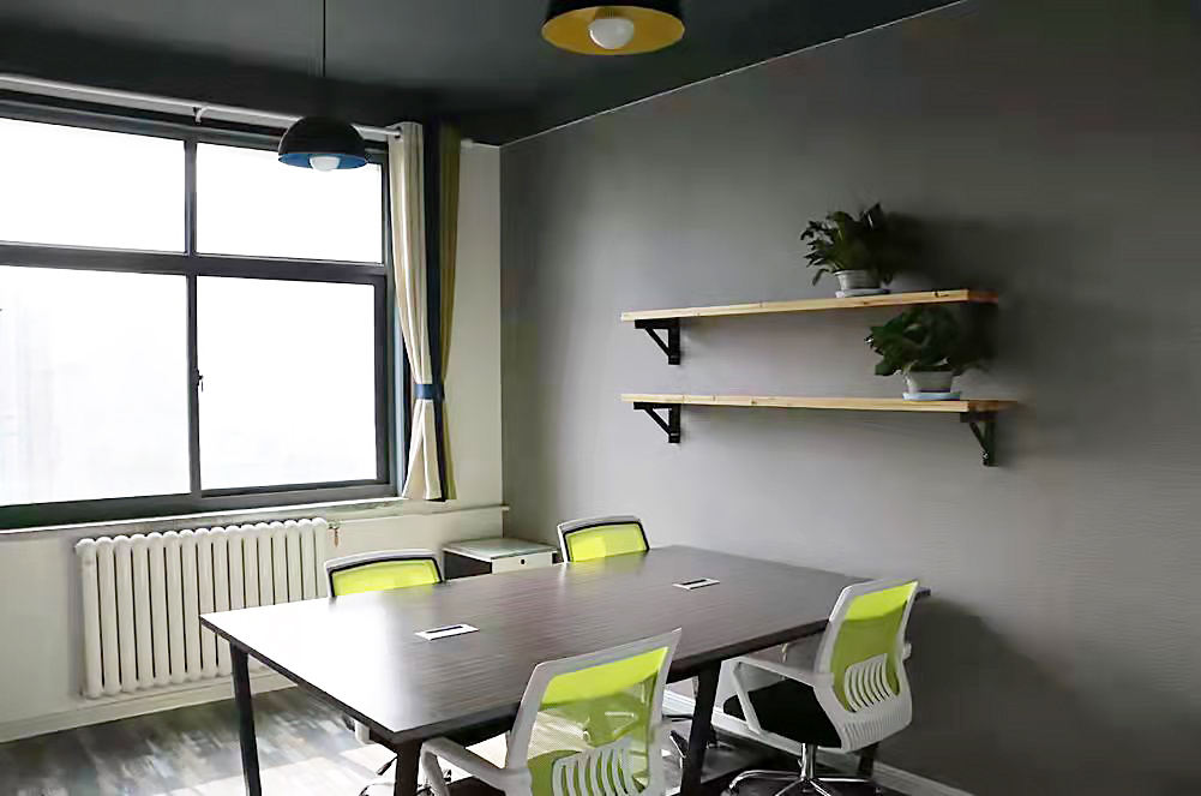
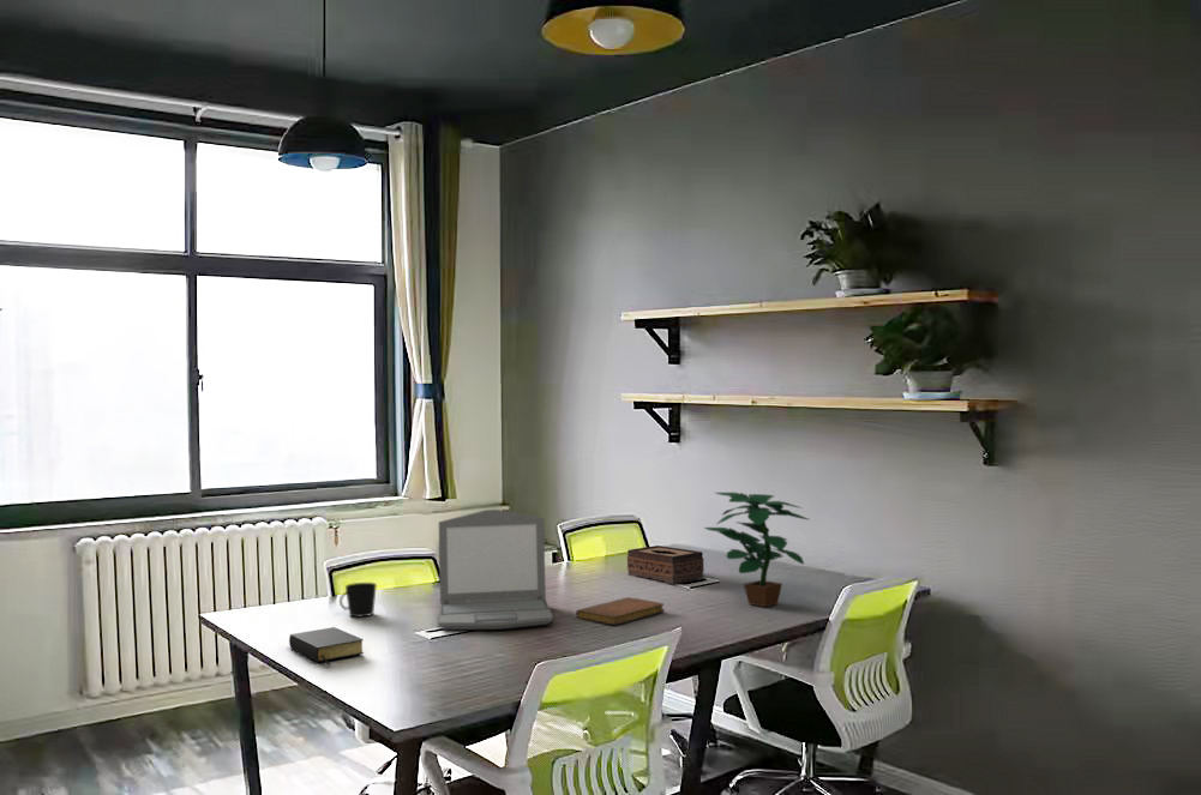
+ notebook [575,596,666,626]
+ laptop [437,508,554,631]
+ potted plant [703,492,811,608]
+ bible [288,626,365,667]
+ tissue box [626,544,705,585]
+ cup [338,582,378,618]
